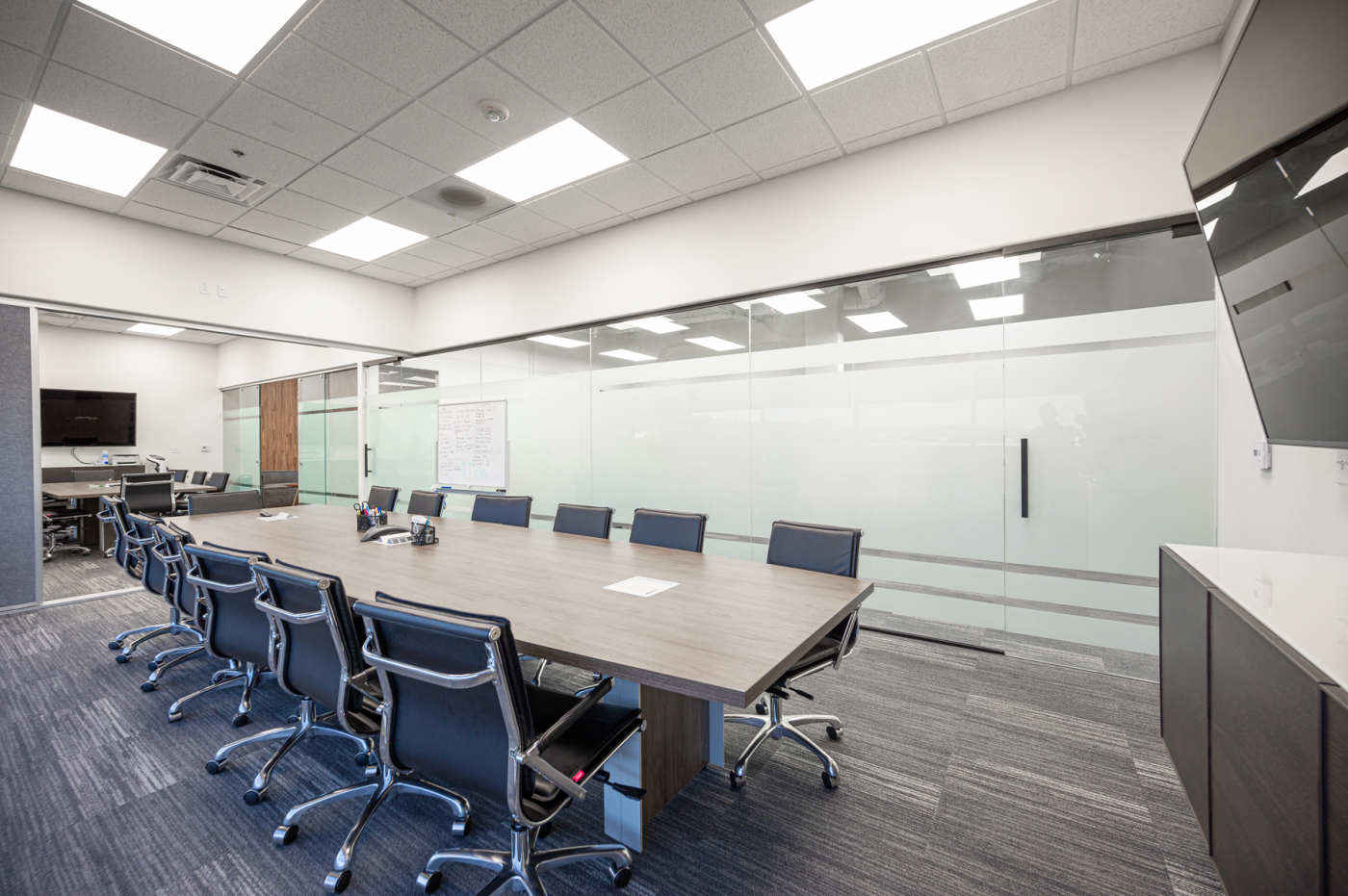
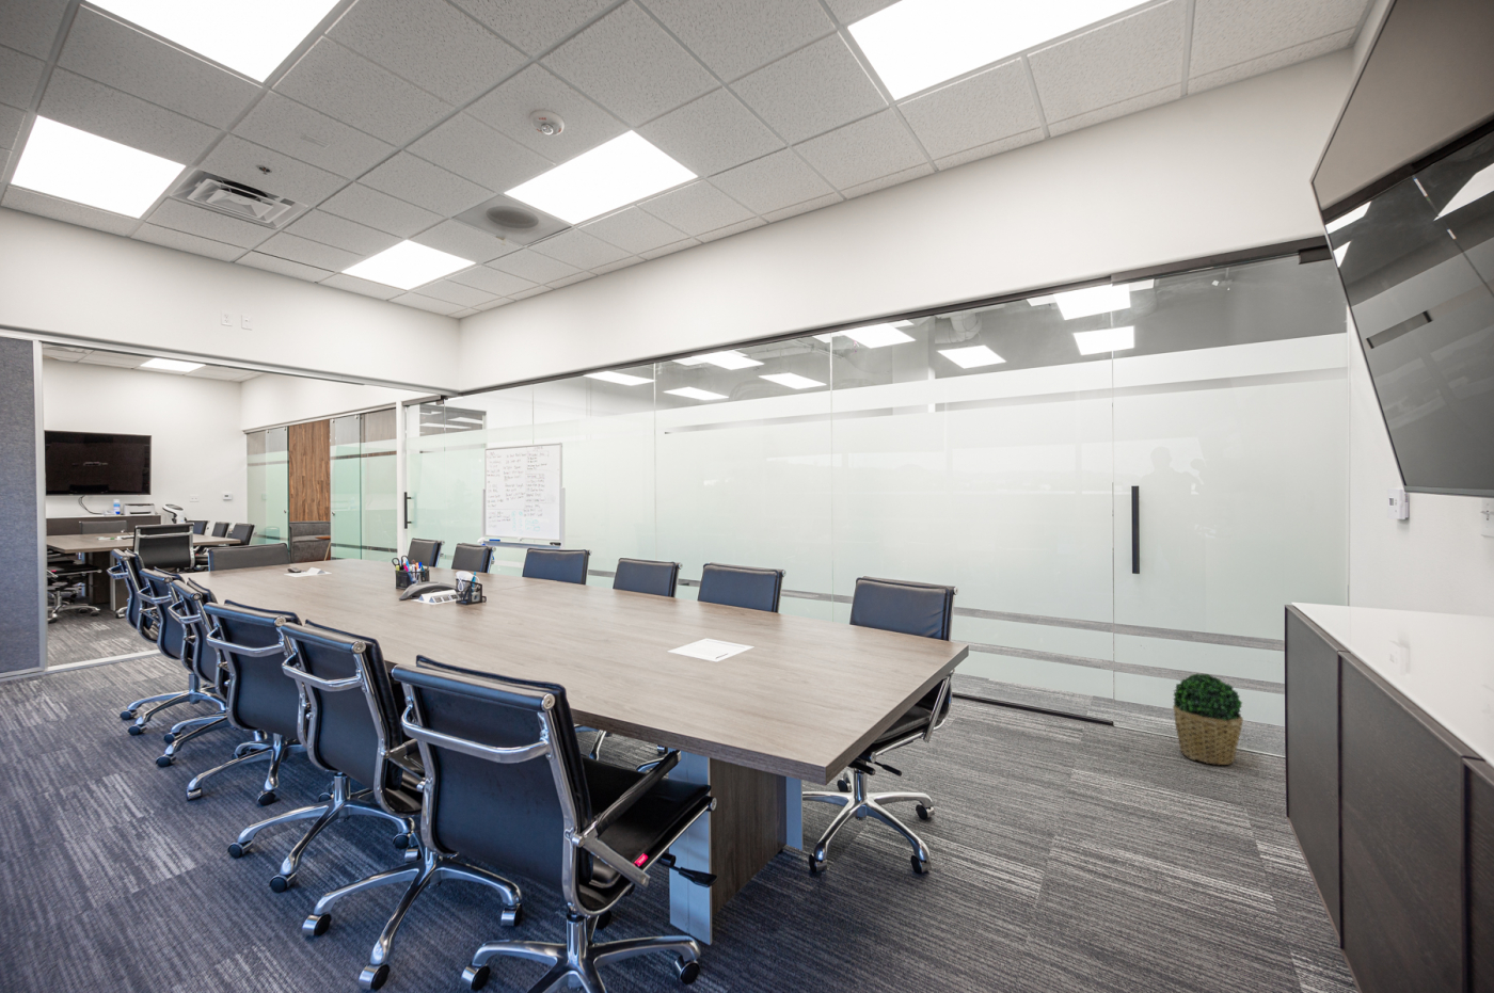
+ potted plant [1171,672,1245,766]
